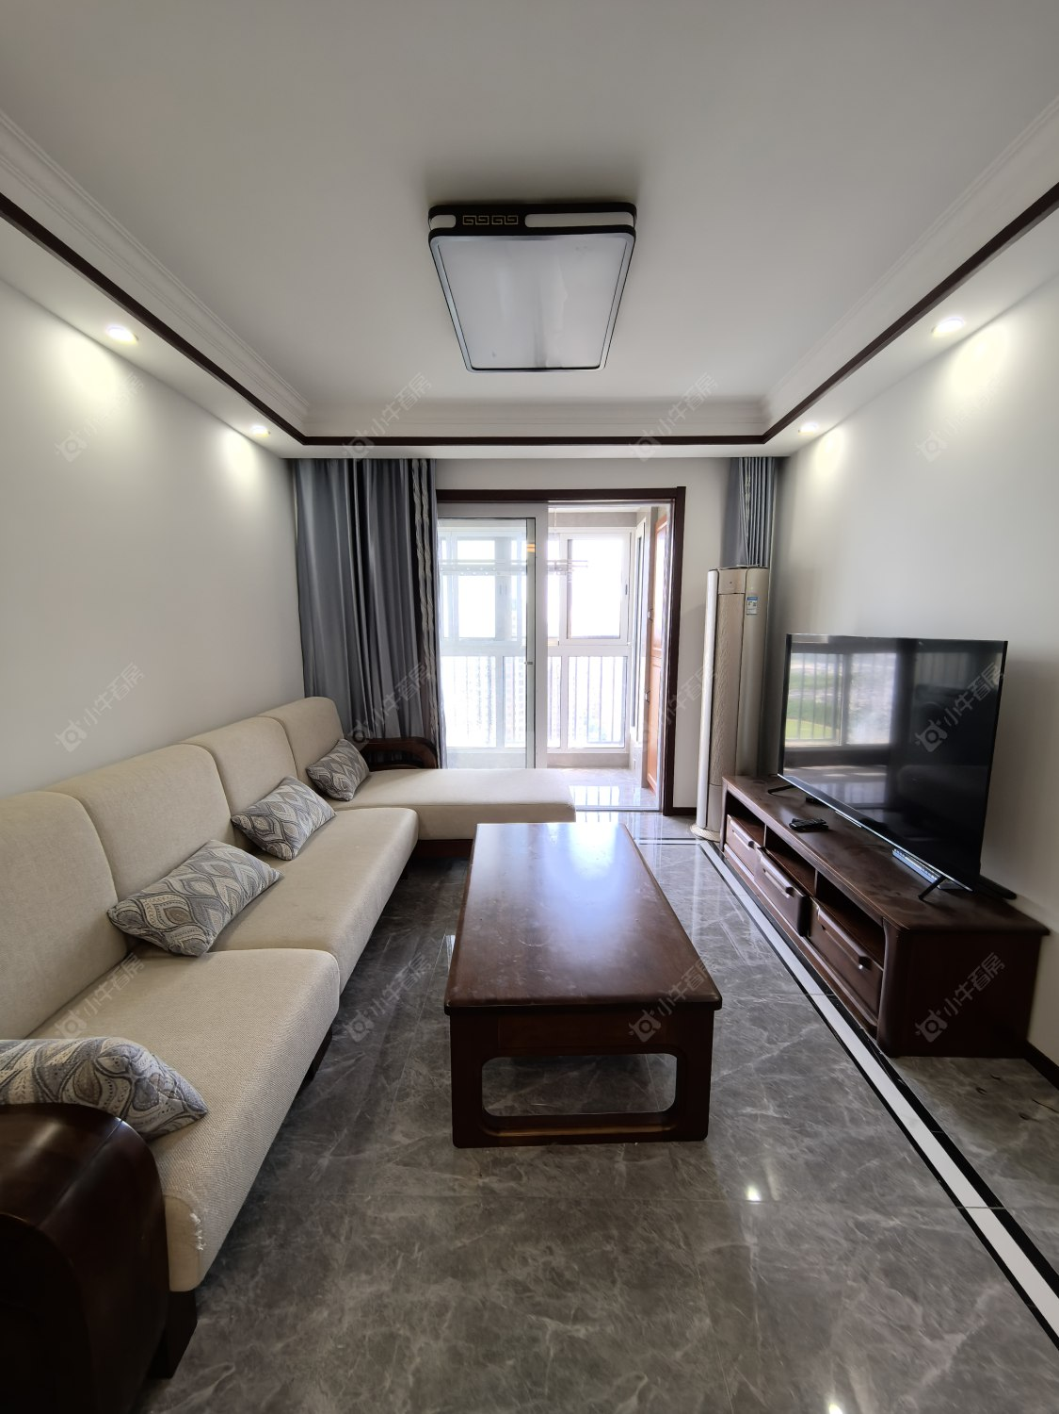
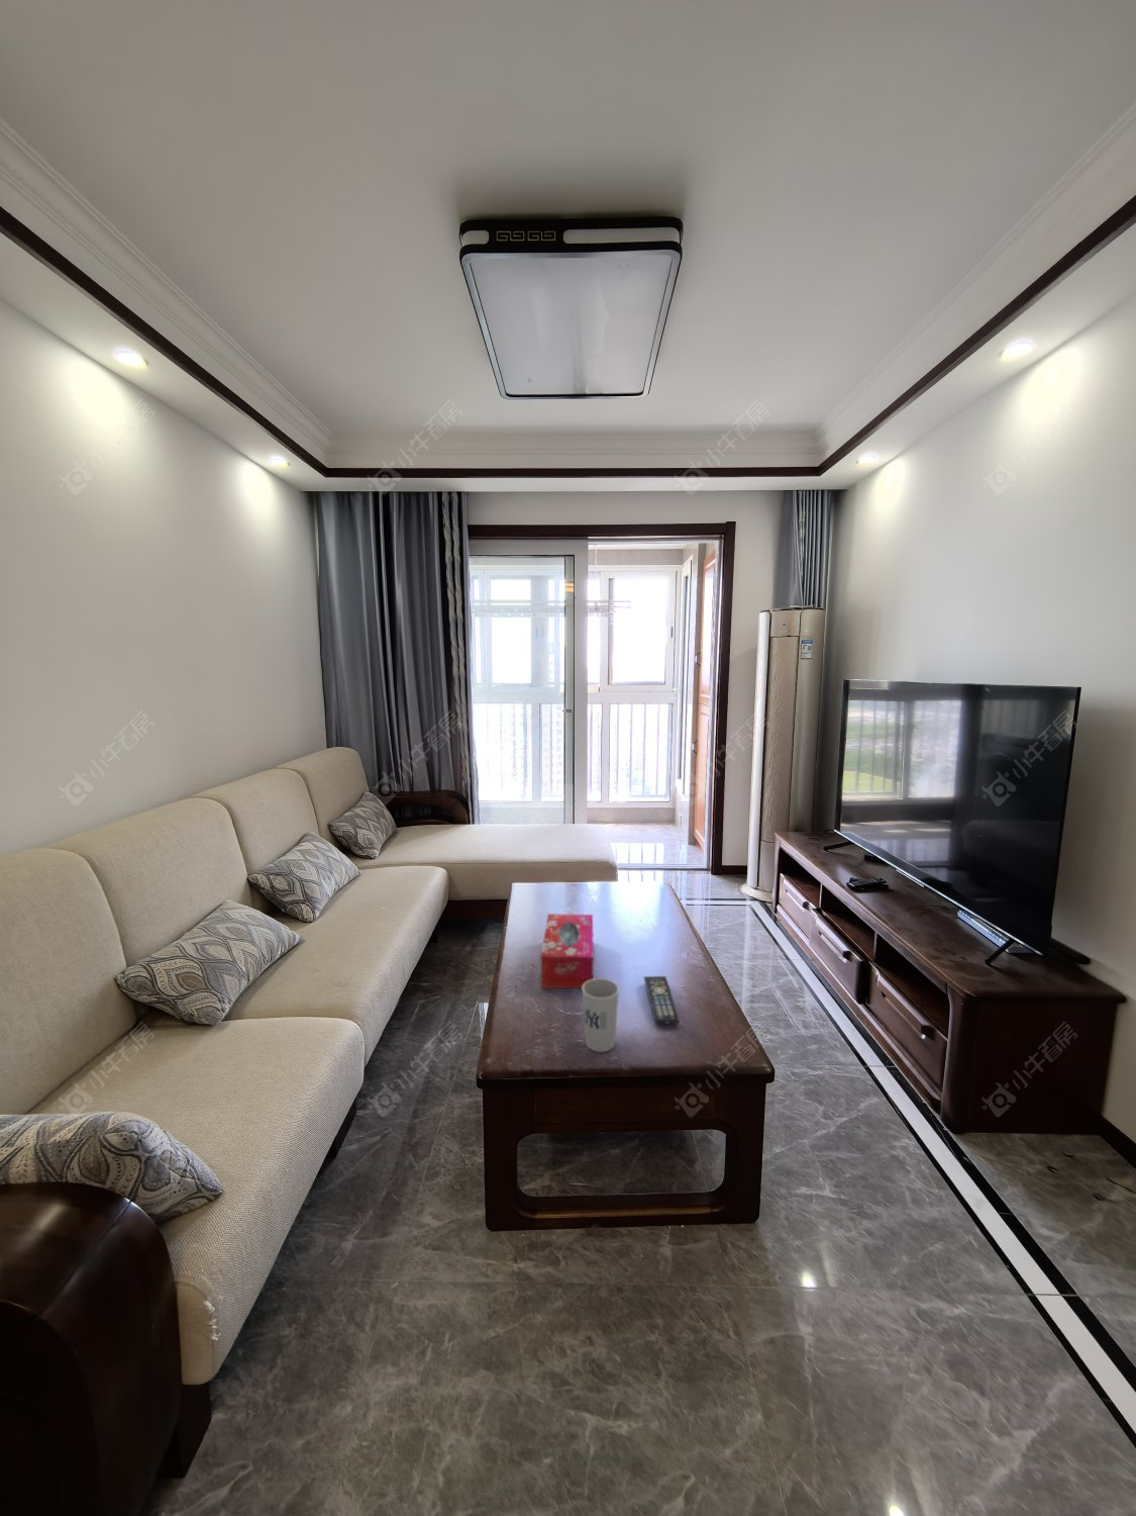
+ cup [581,978,621,1053]
+ tissue box [541,913,594,990]
+ remote control [643,975,680,1025]
